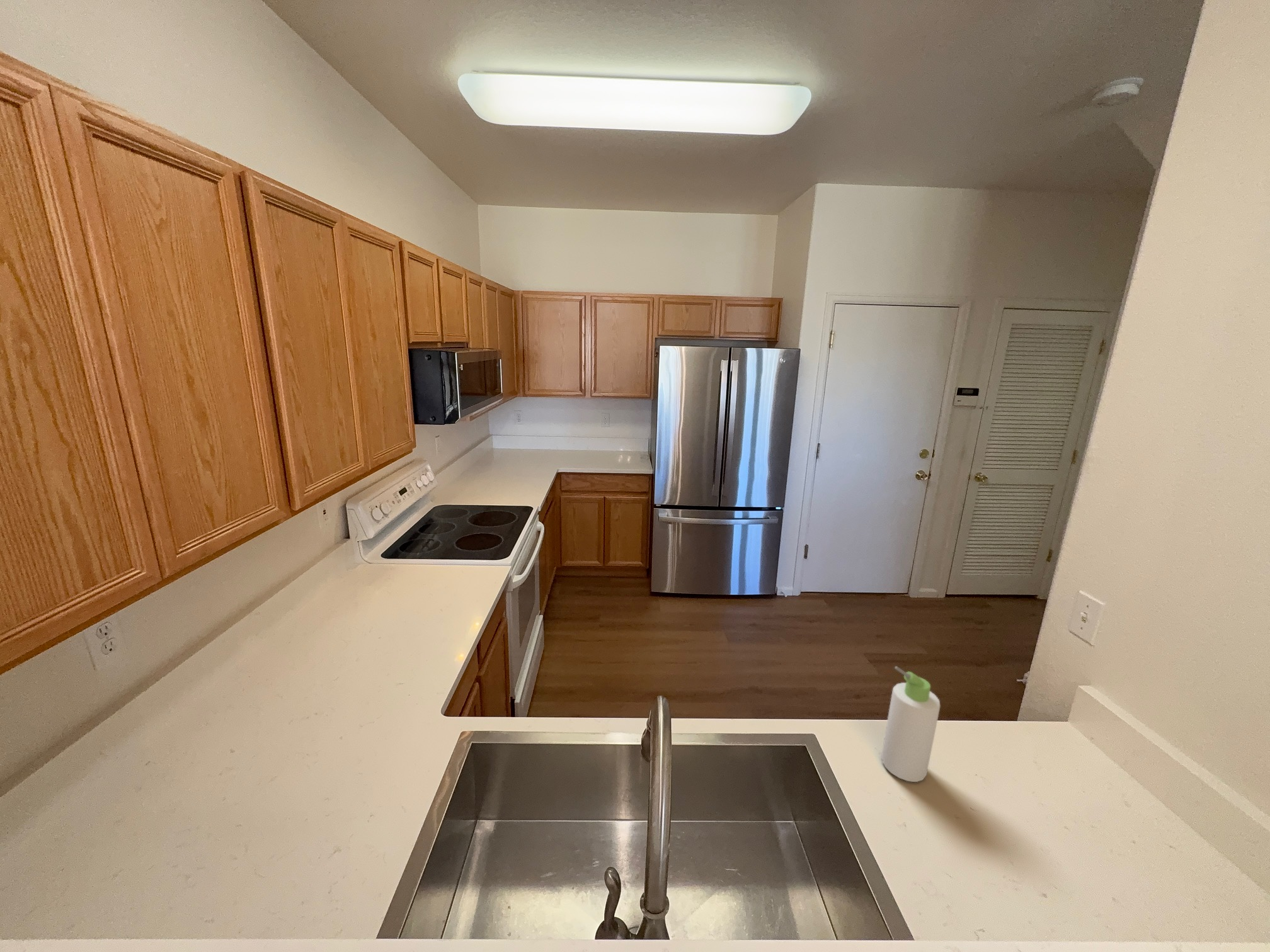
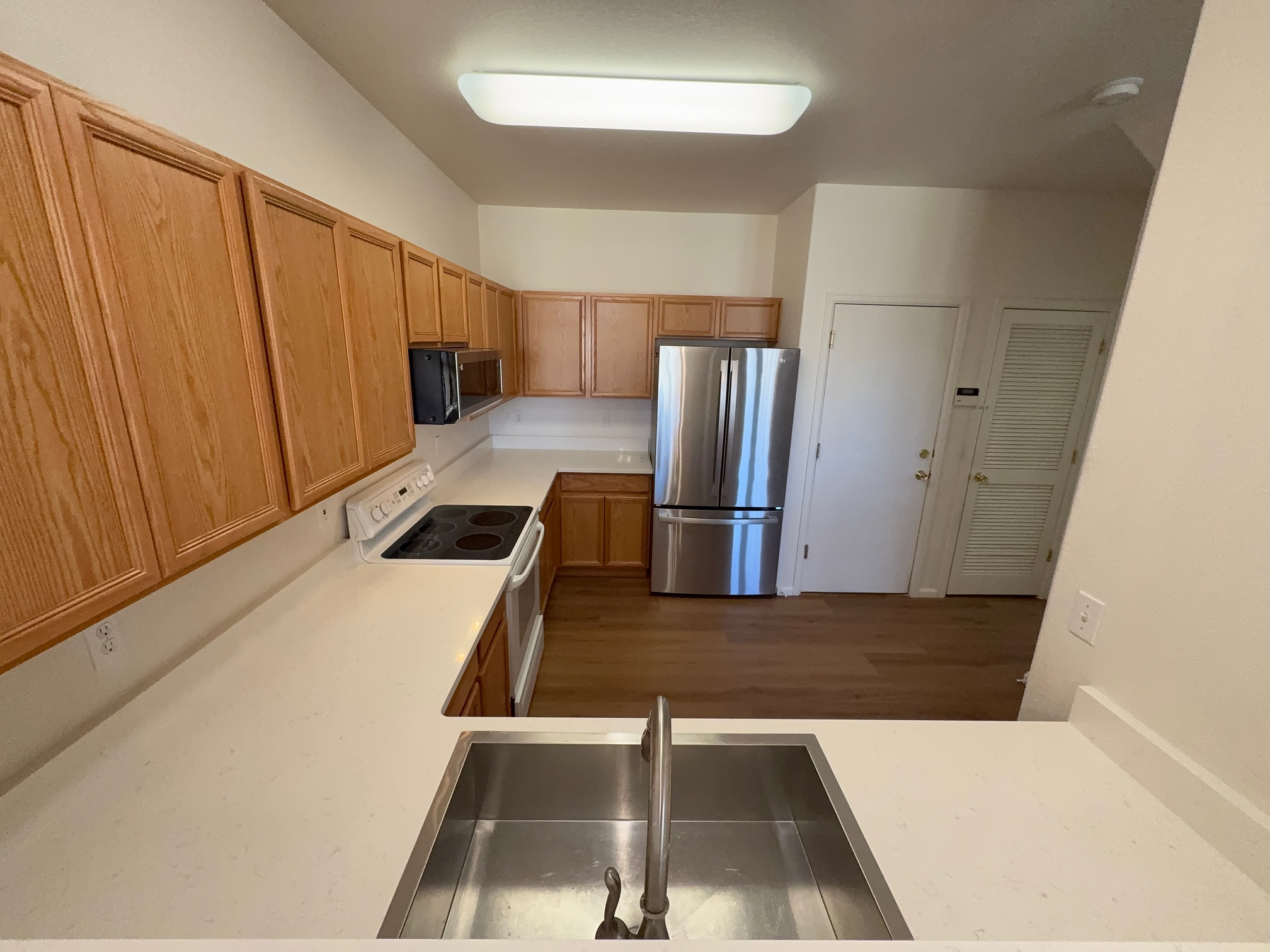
- bottle [881,666,941,783]
